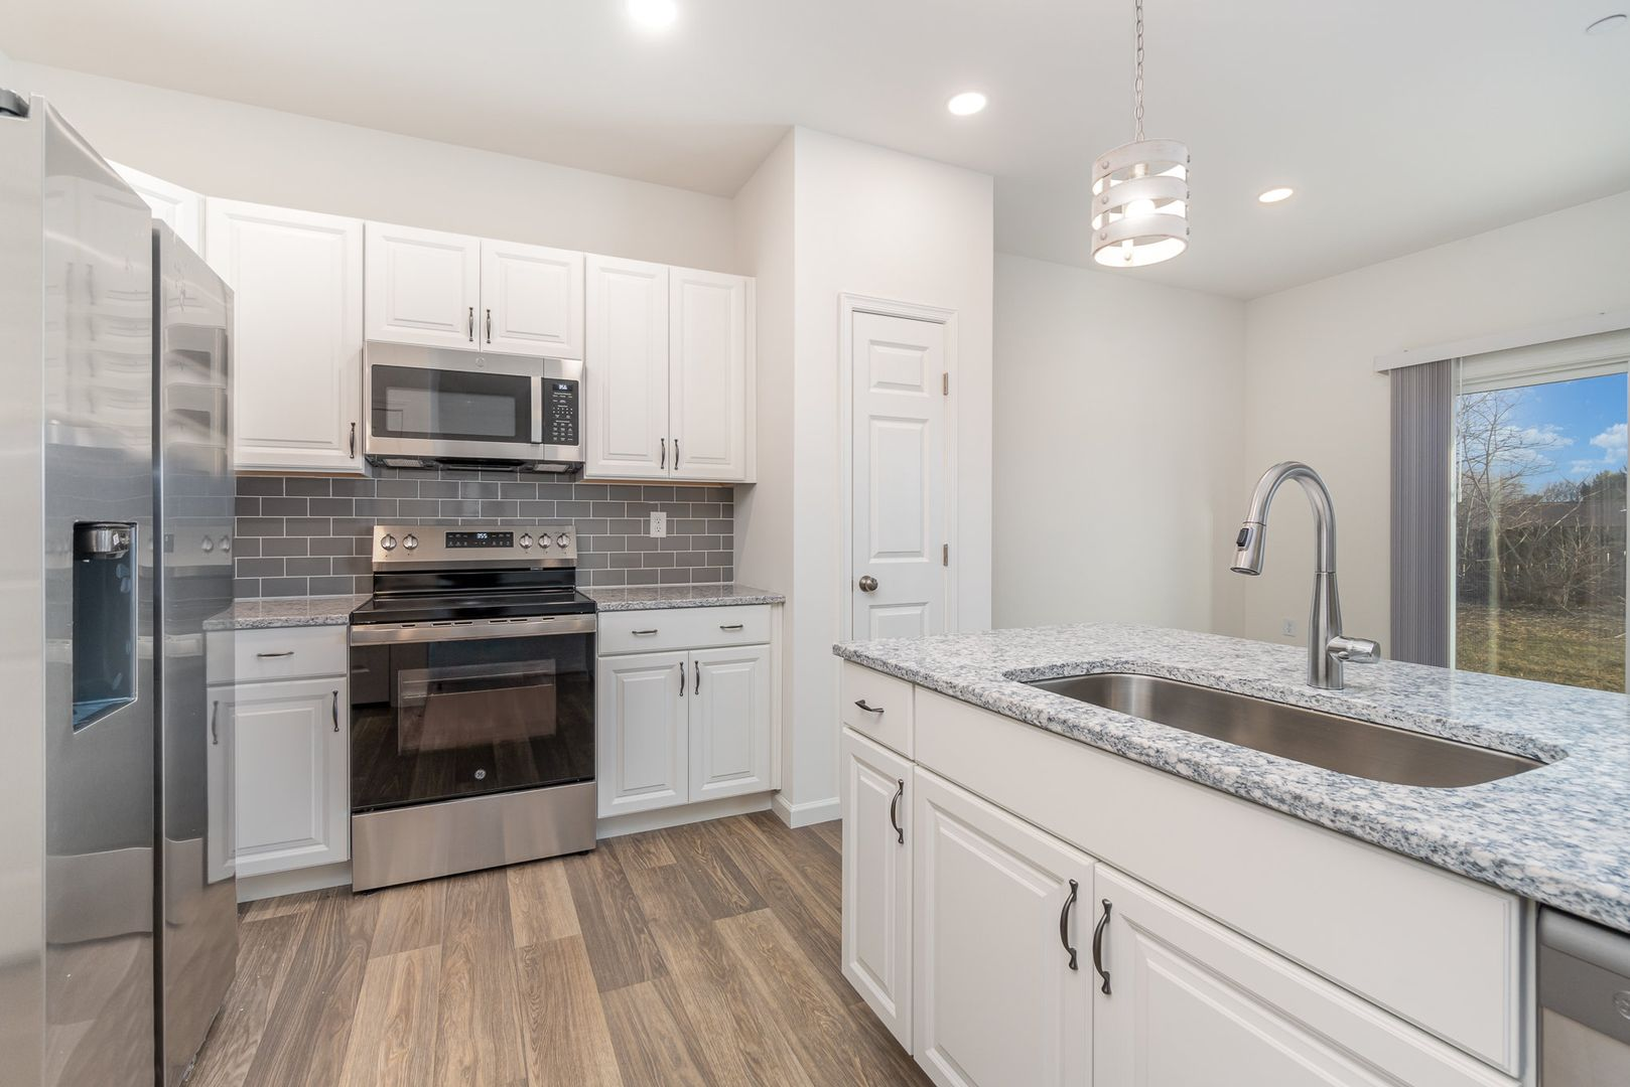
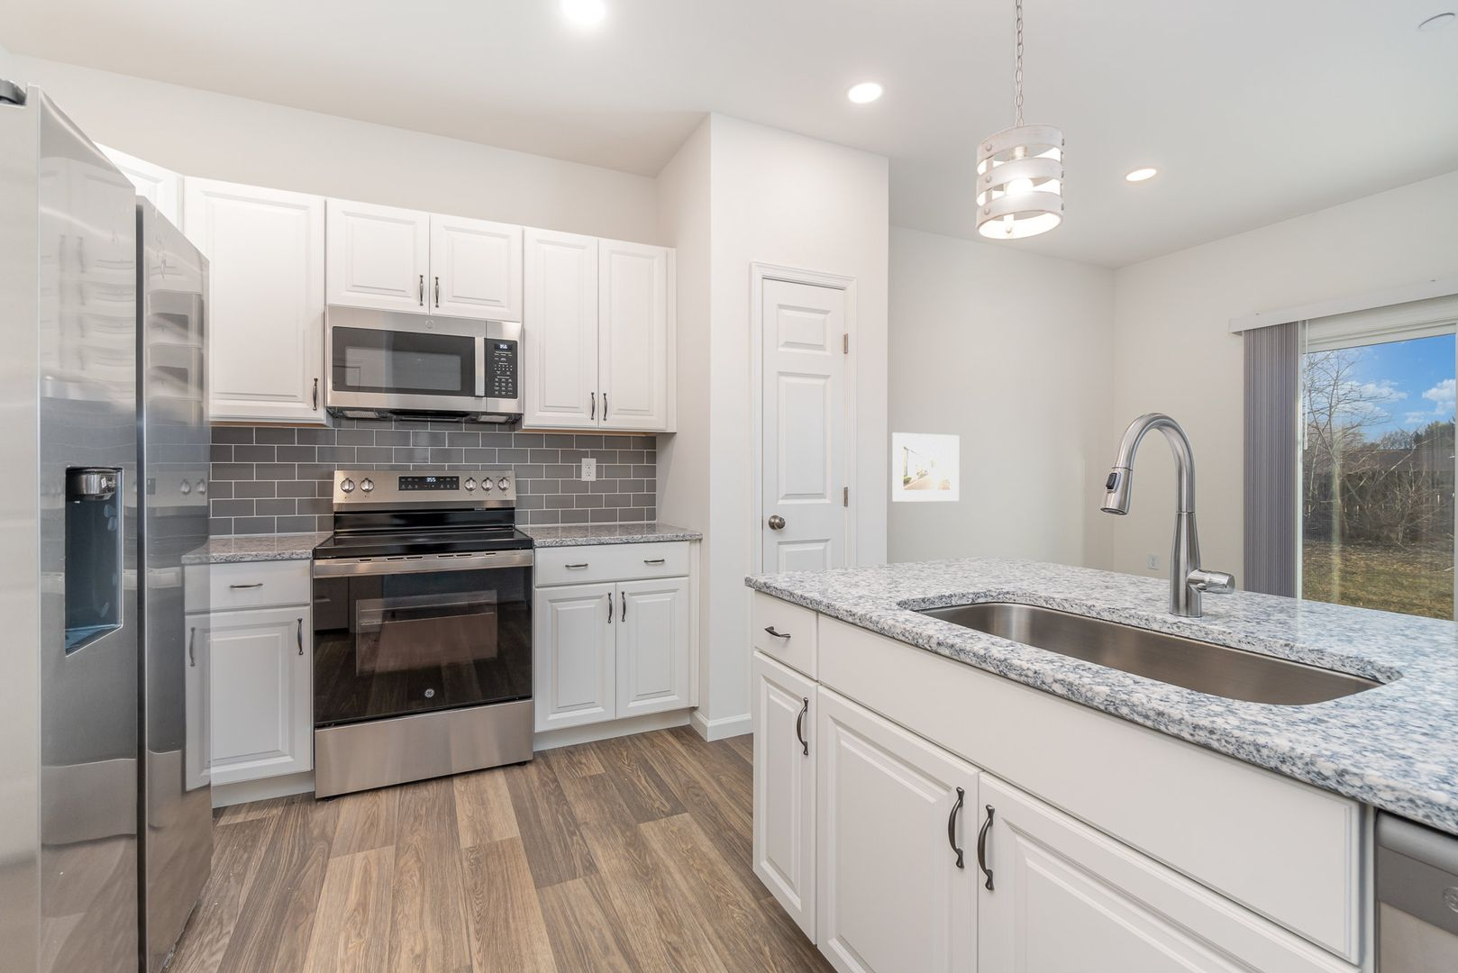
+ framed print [891,431,960,503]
